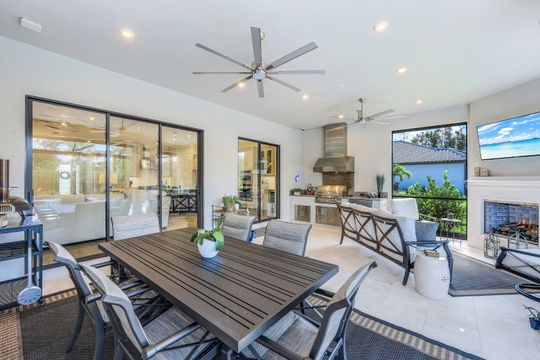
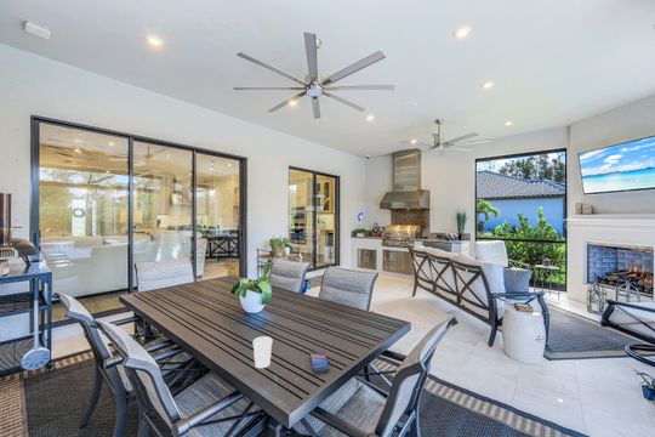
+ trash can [251,335,274,369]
+ smartphone [309,352,331,374]
